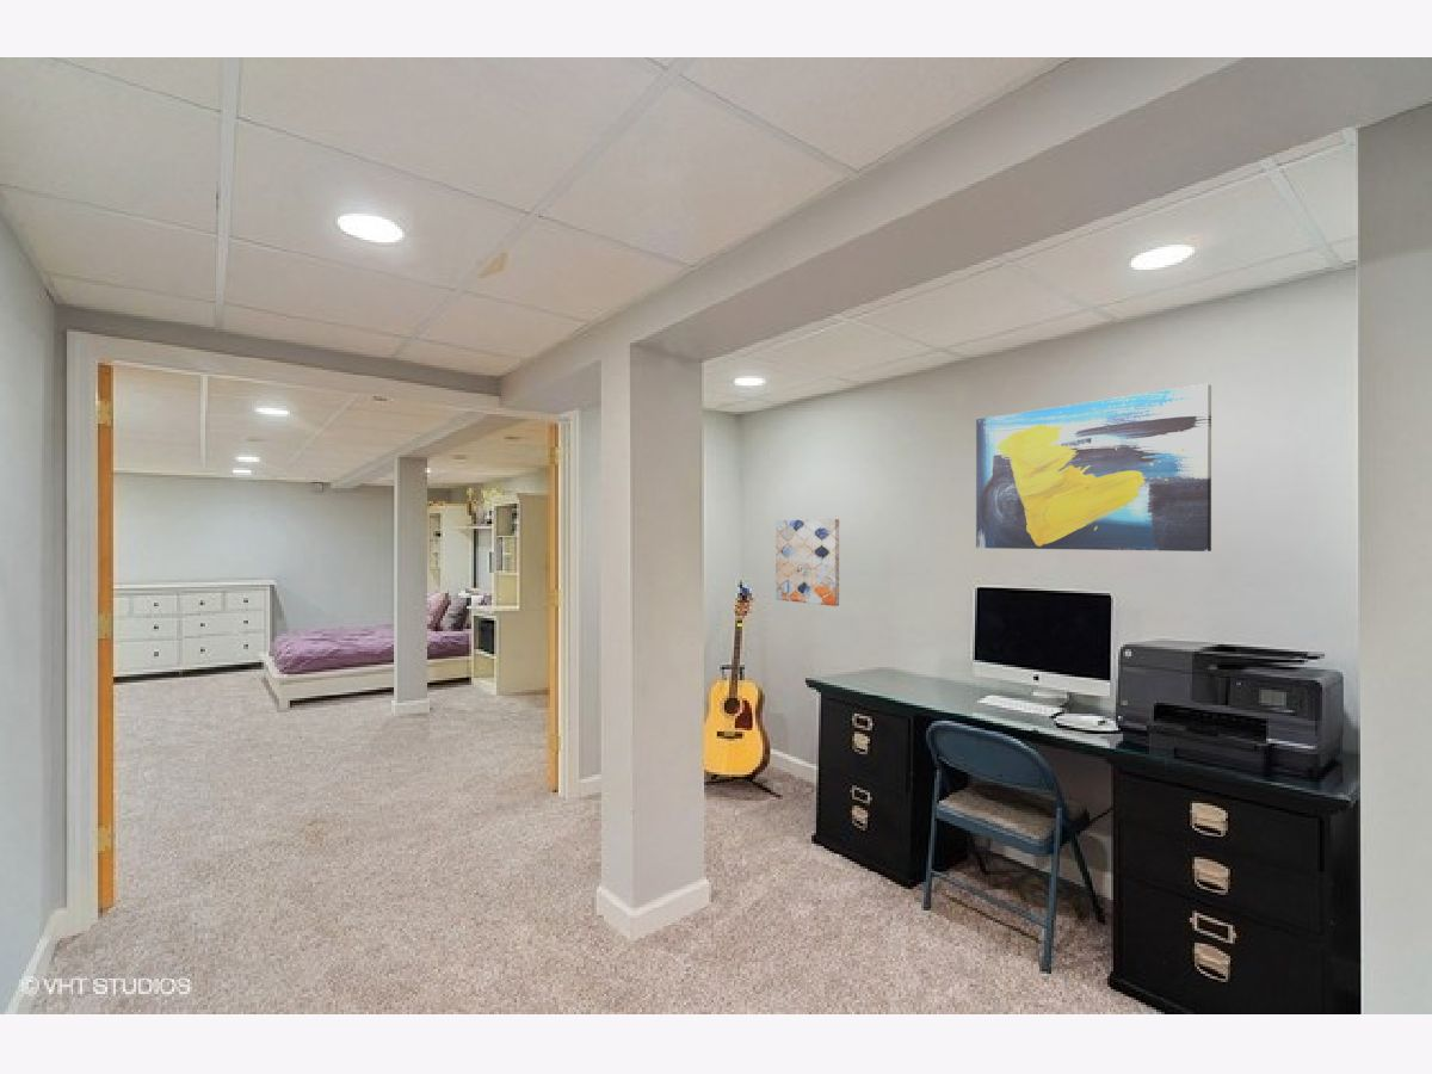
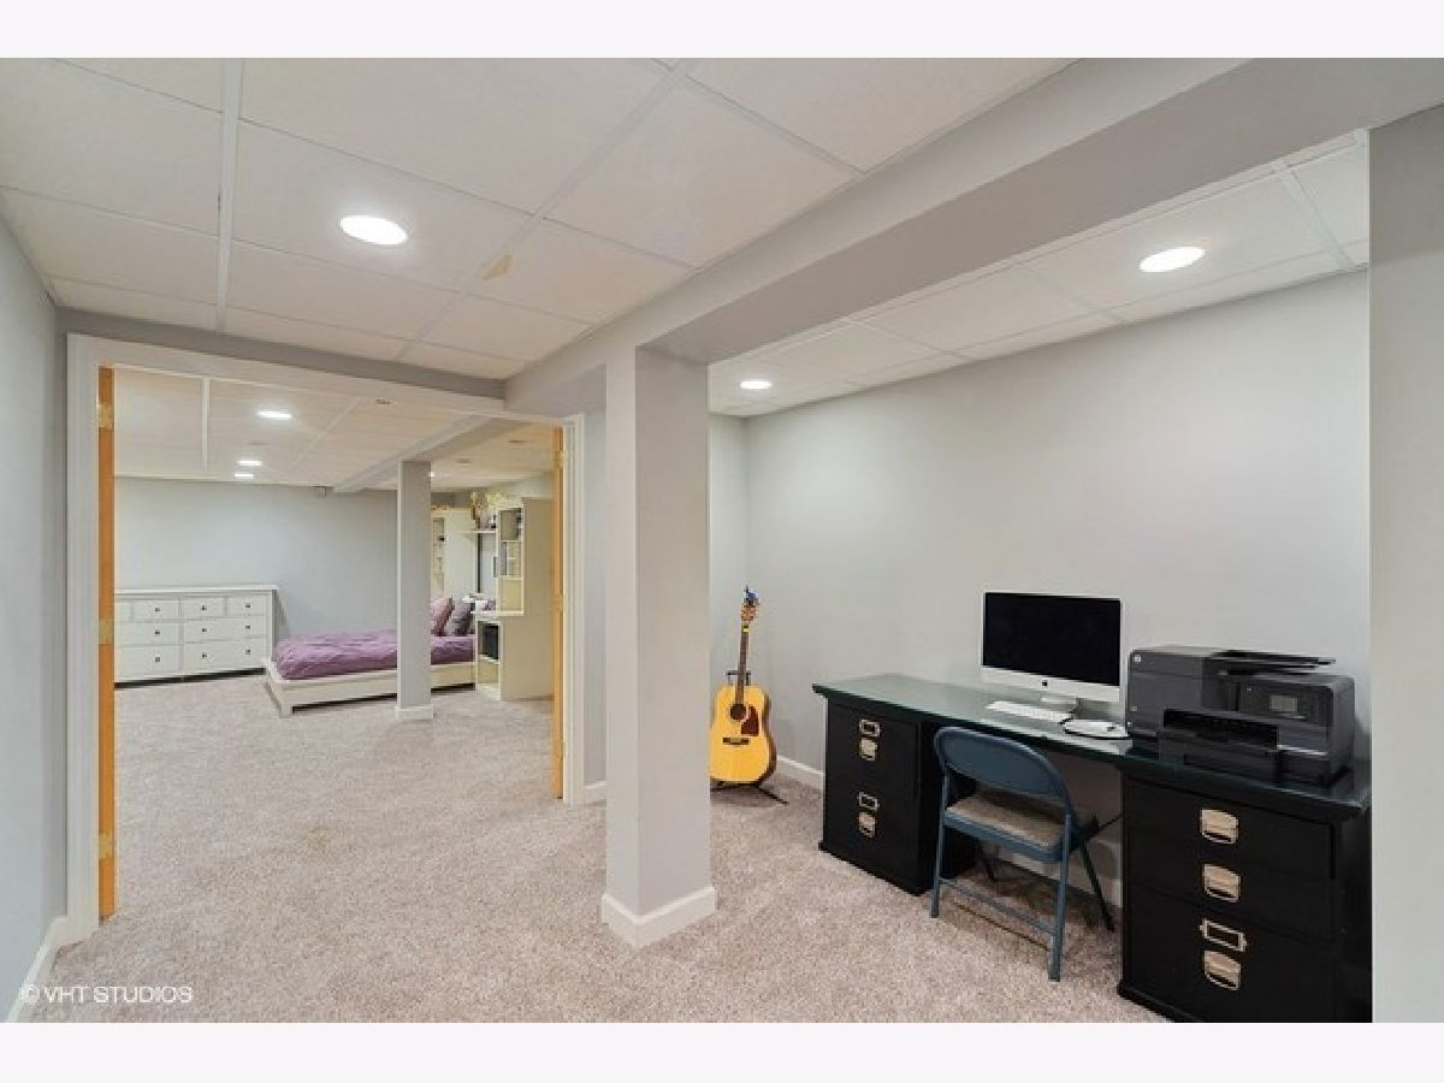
- wall art [774,518,840,607]
- wall art [975,383,1212,553]
